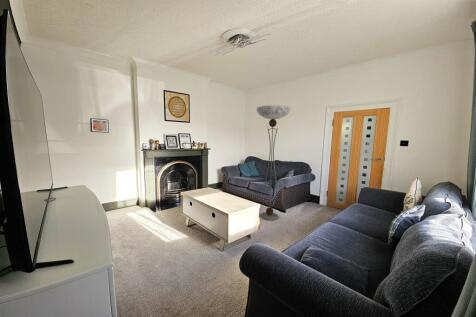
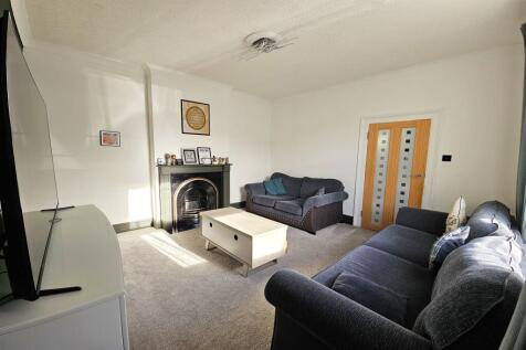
- floor lamp [256,104,291,221]
